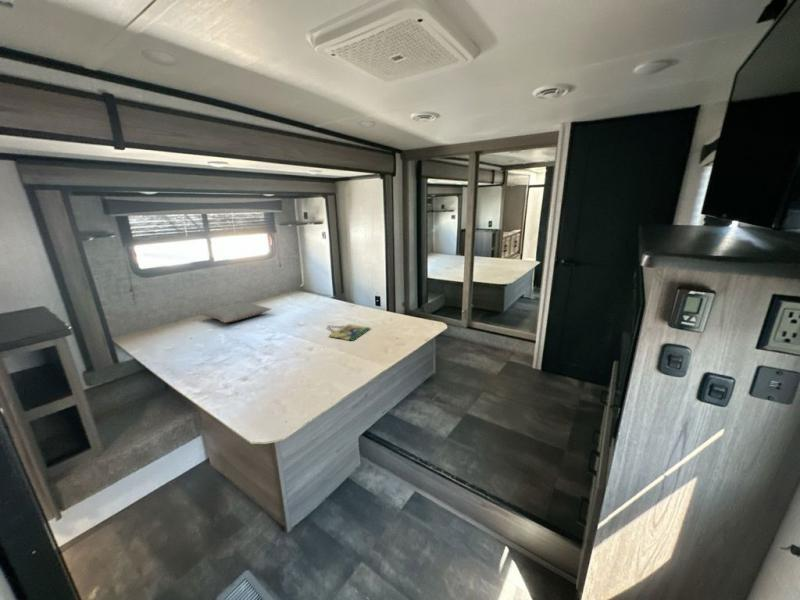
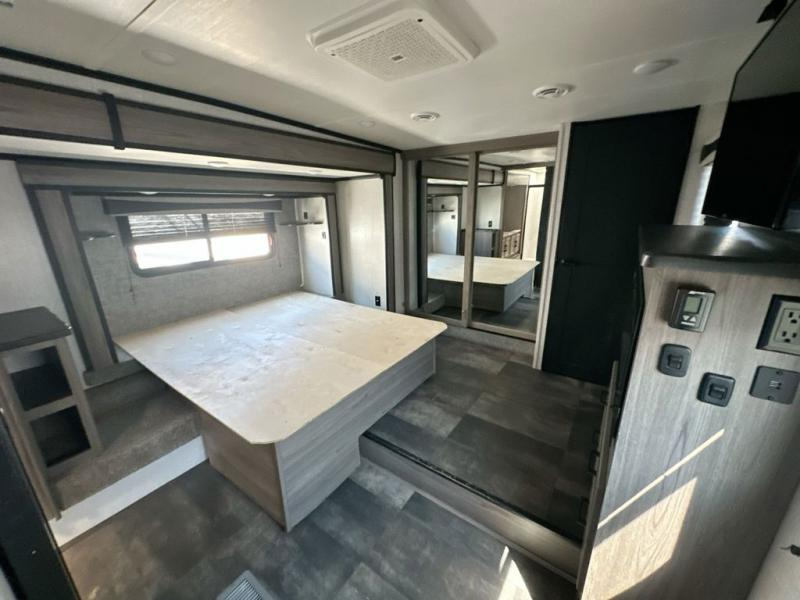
- pillow [199,301,272,324]
- home sign [327,323,372,342]
